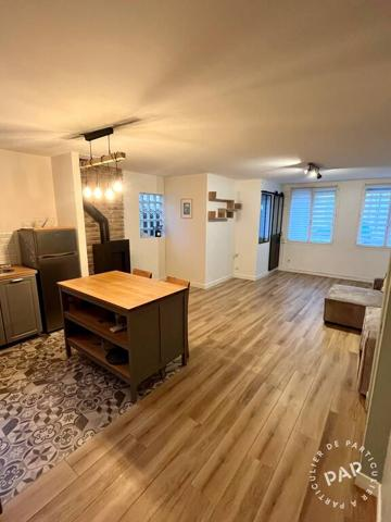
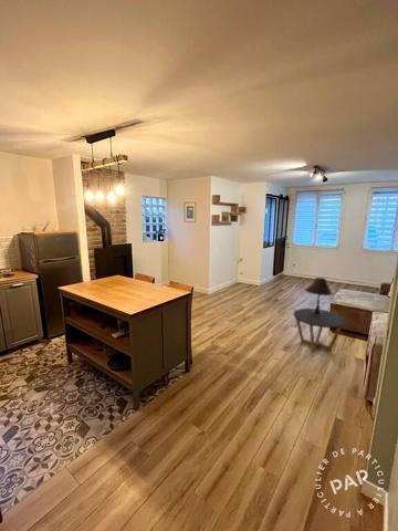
+ table lamp [304,277,336,315]
+ side table [293,308,347,353]
